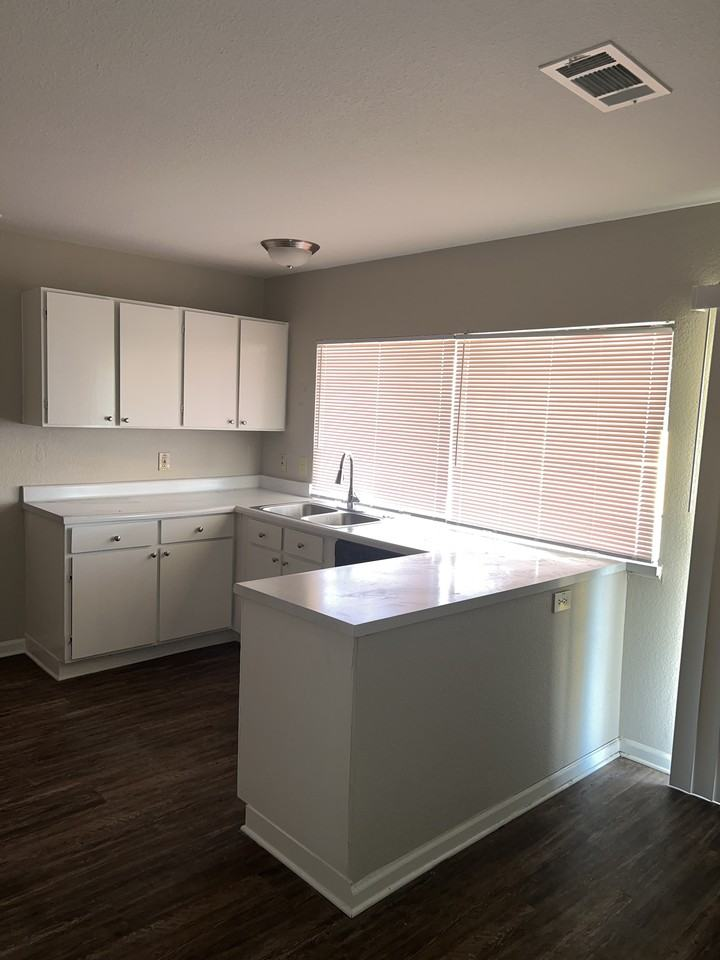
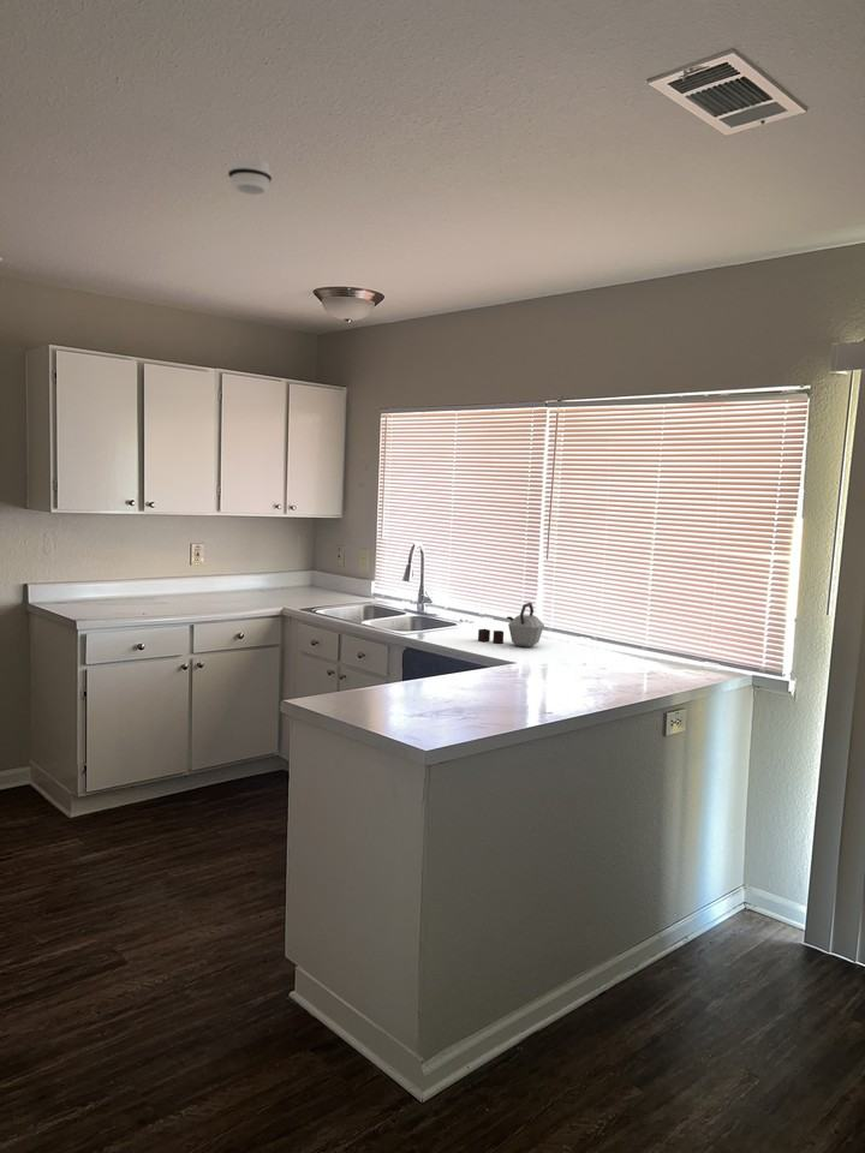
+ smoke detector [227,155,274,196]
+ kettle [477,602,545,649]
